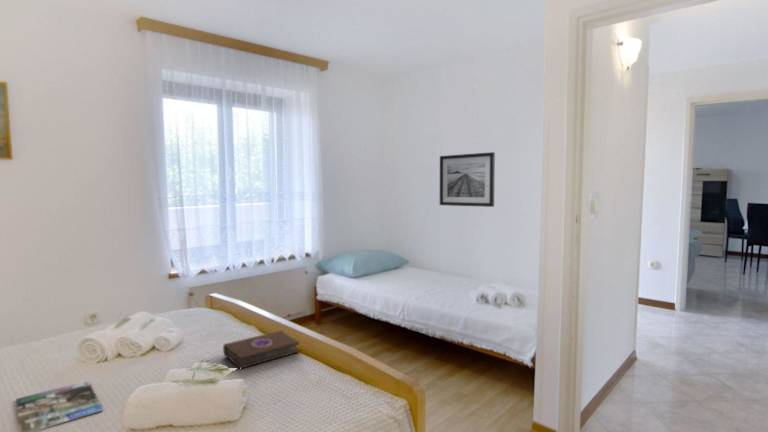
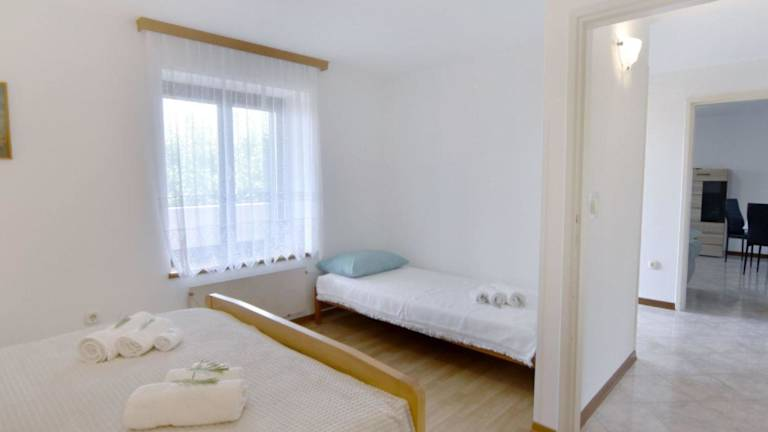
- magazine [15,380,104,432]
- book [222,329,300,370]
- wall art [439,151,496,208]
